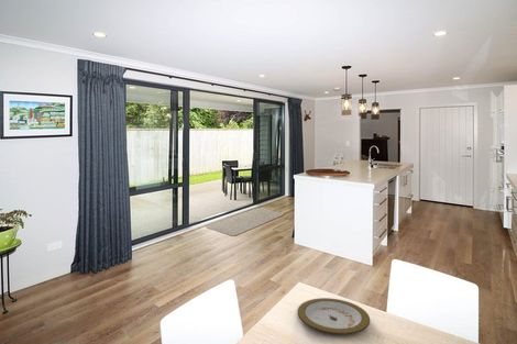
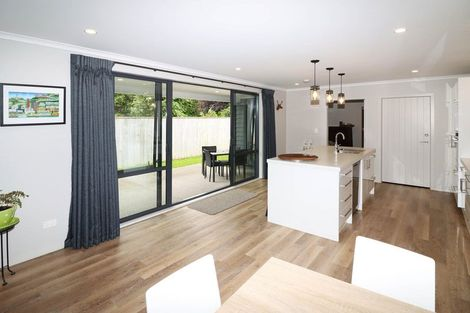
- plate [297,297,371,335]
